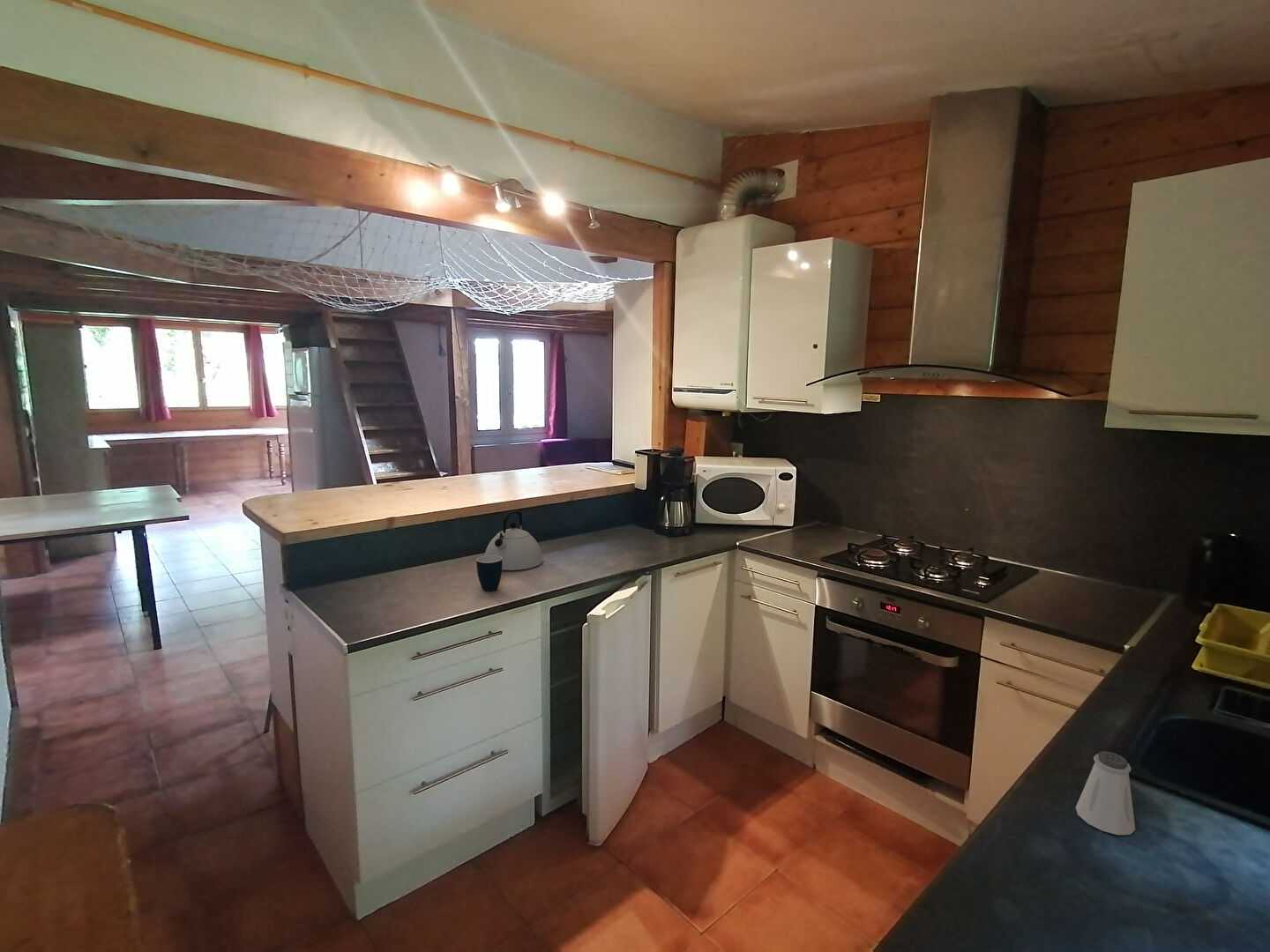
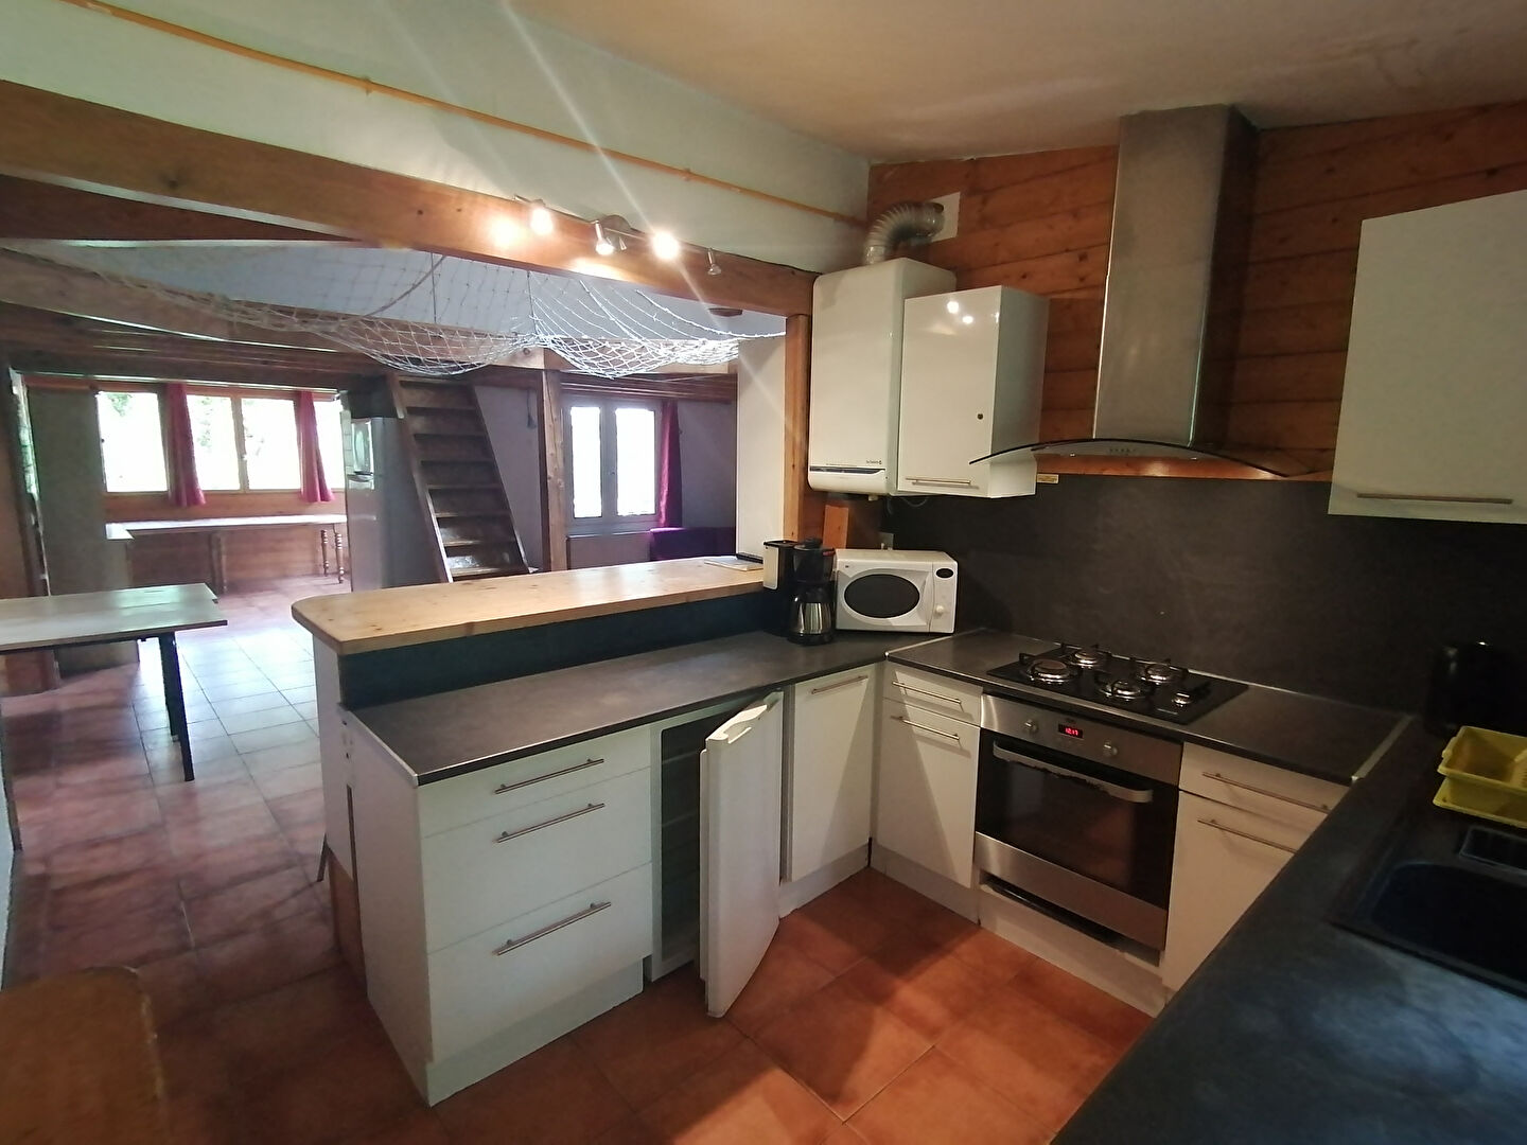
- kettle [484,509,543,571]
- mug [475,555,503,592]
- saltshaker [1075,750,1136,836]
